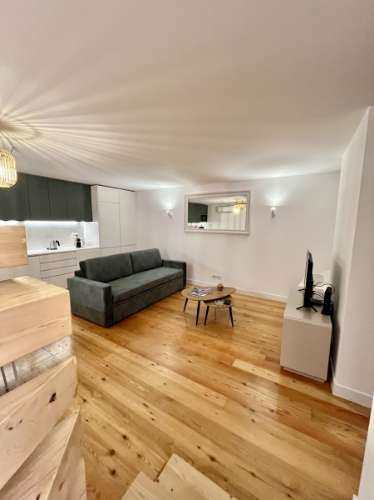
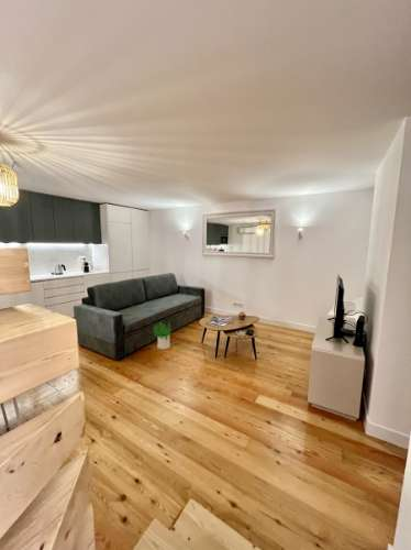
+ potted plant [152,321,174,350]
